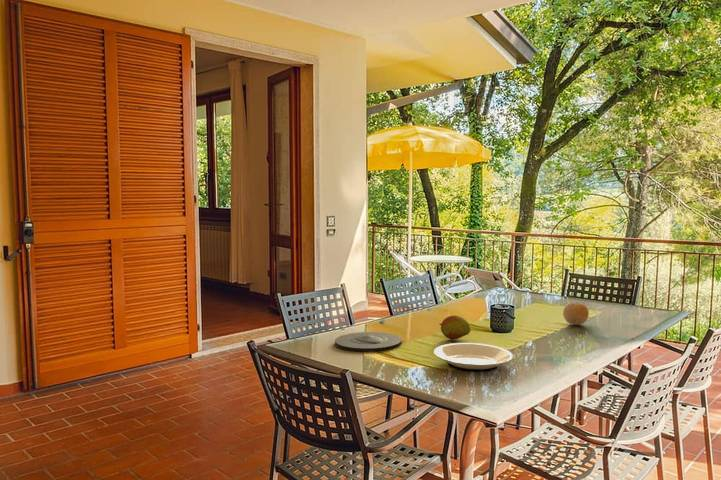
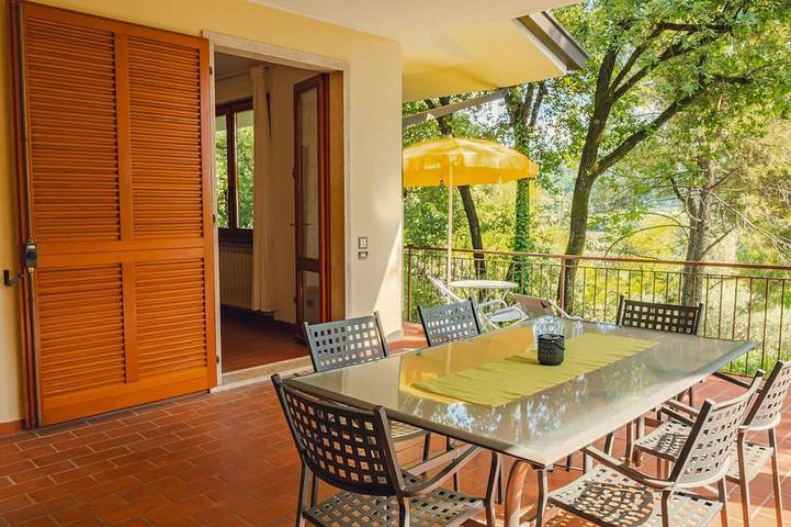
- fruit [438,314,471,340]
- fruit [562,302,590,326]
- plate [433,342,514,373]
- plate [334,331,403,353]
